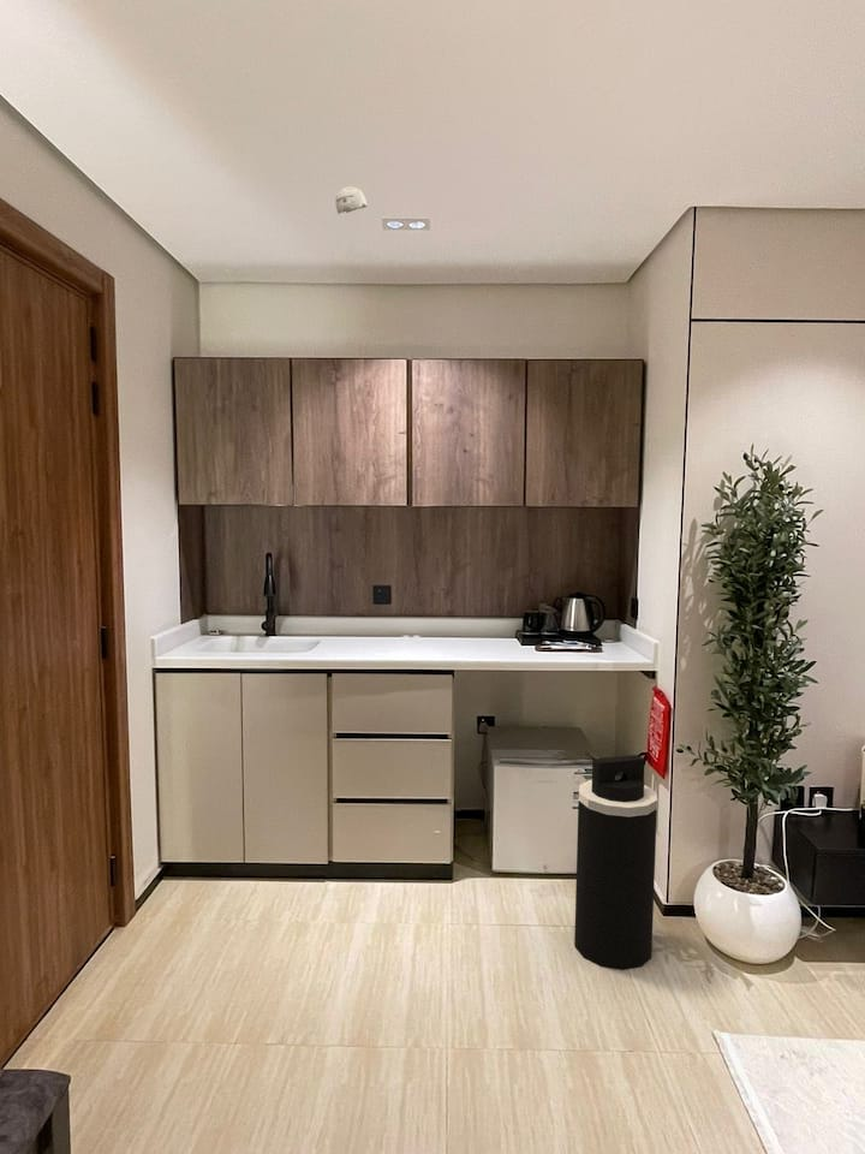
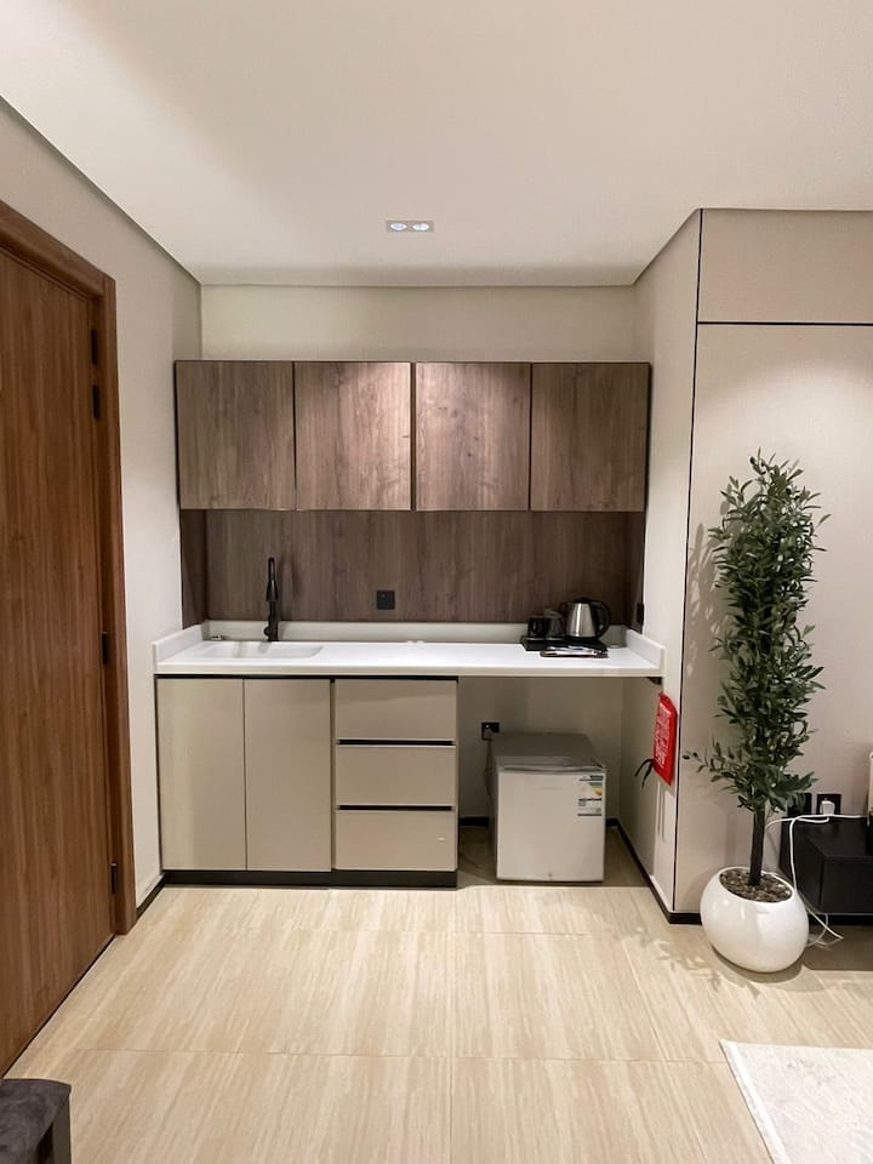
- trash can [573,754,658,971]
- smoke detector [334,186,368,215]
